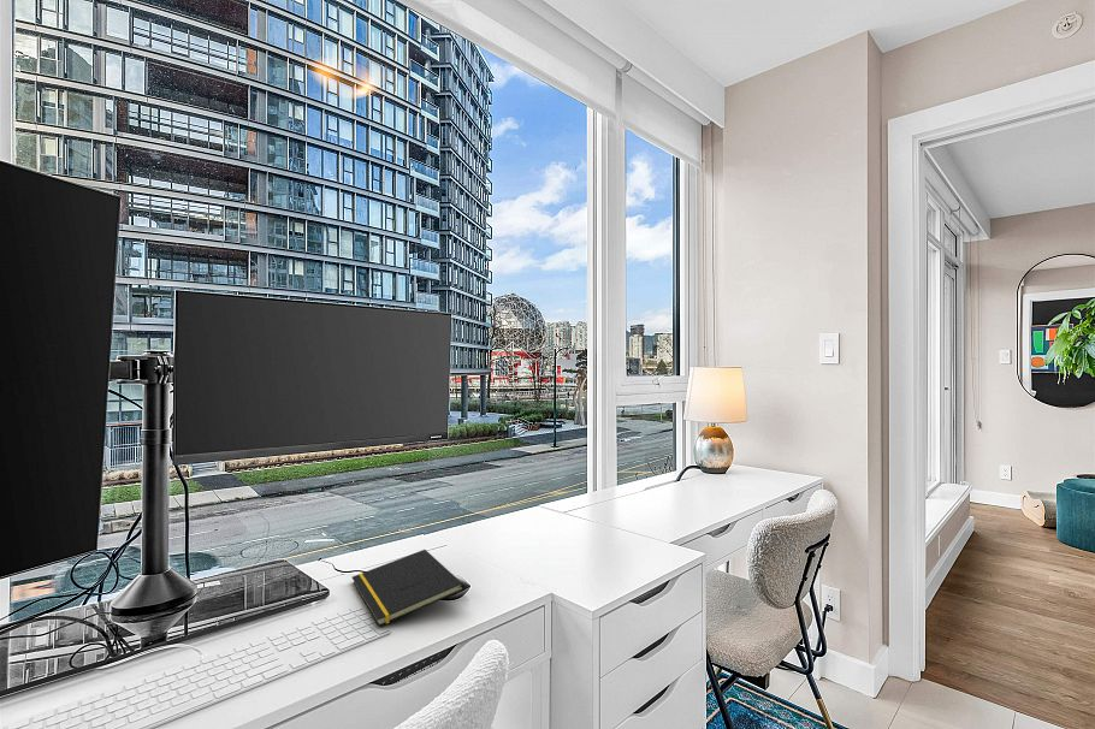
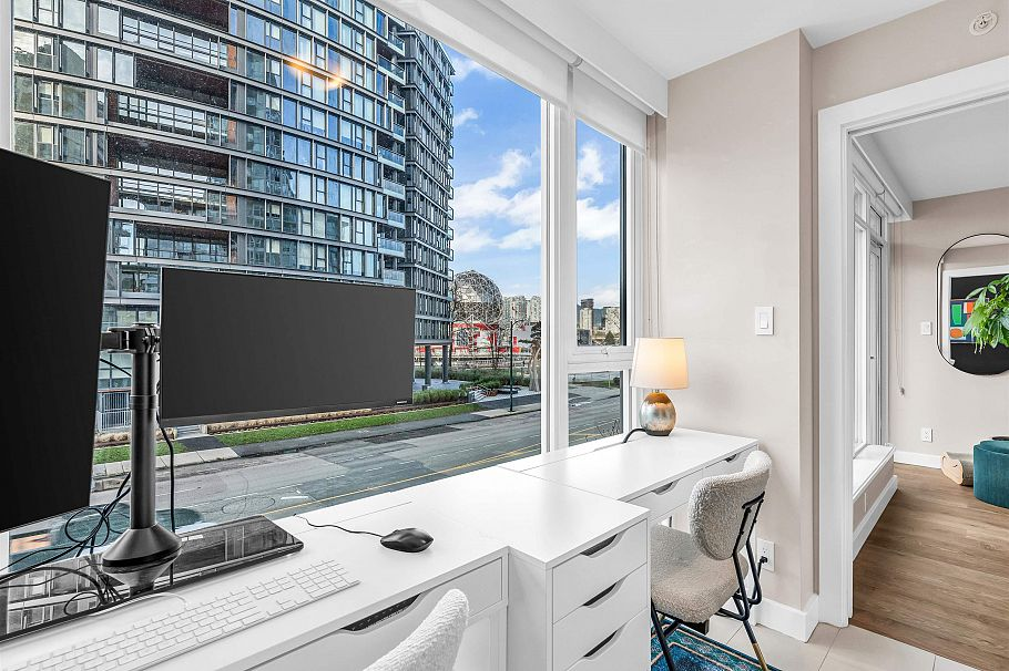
- notepad [351,549,464,628]
